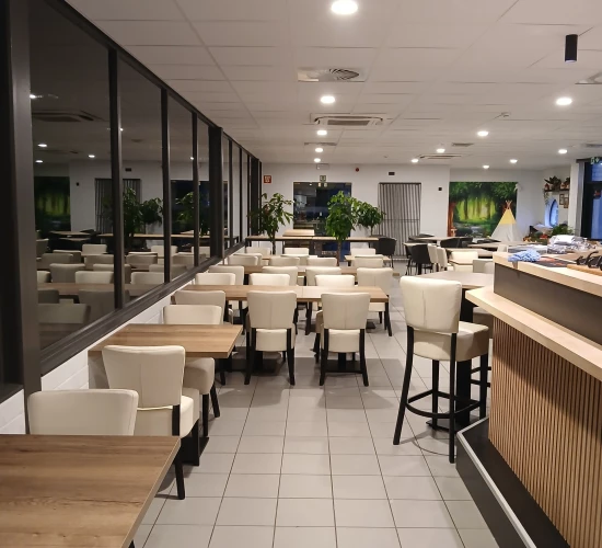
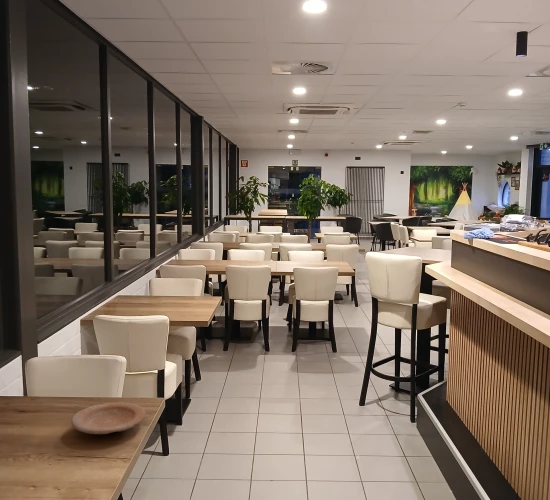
+ plate [70,401,147,435]
